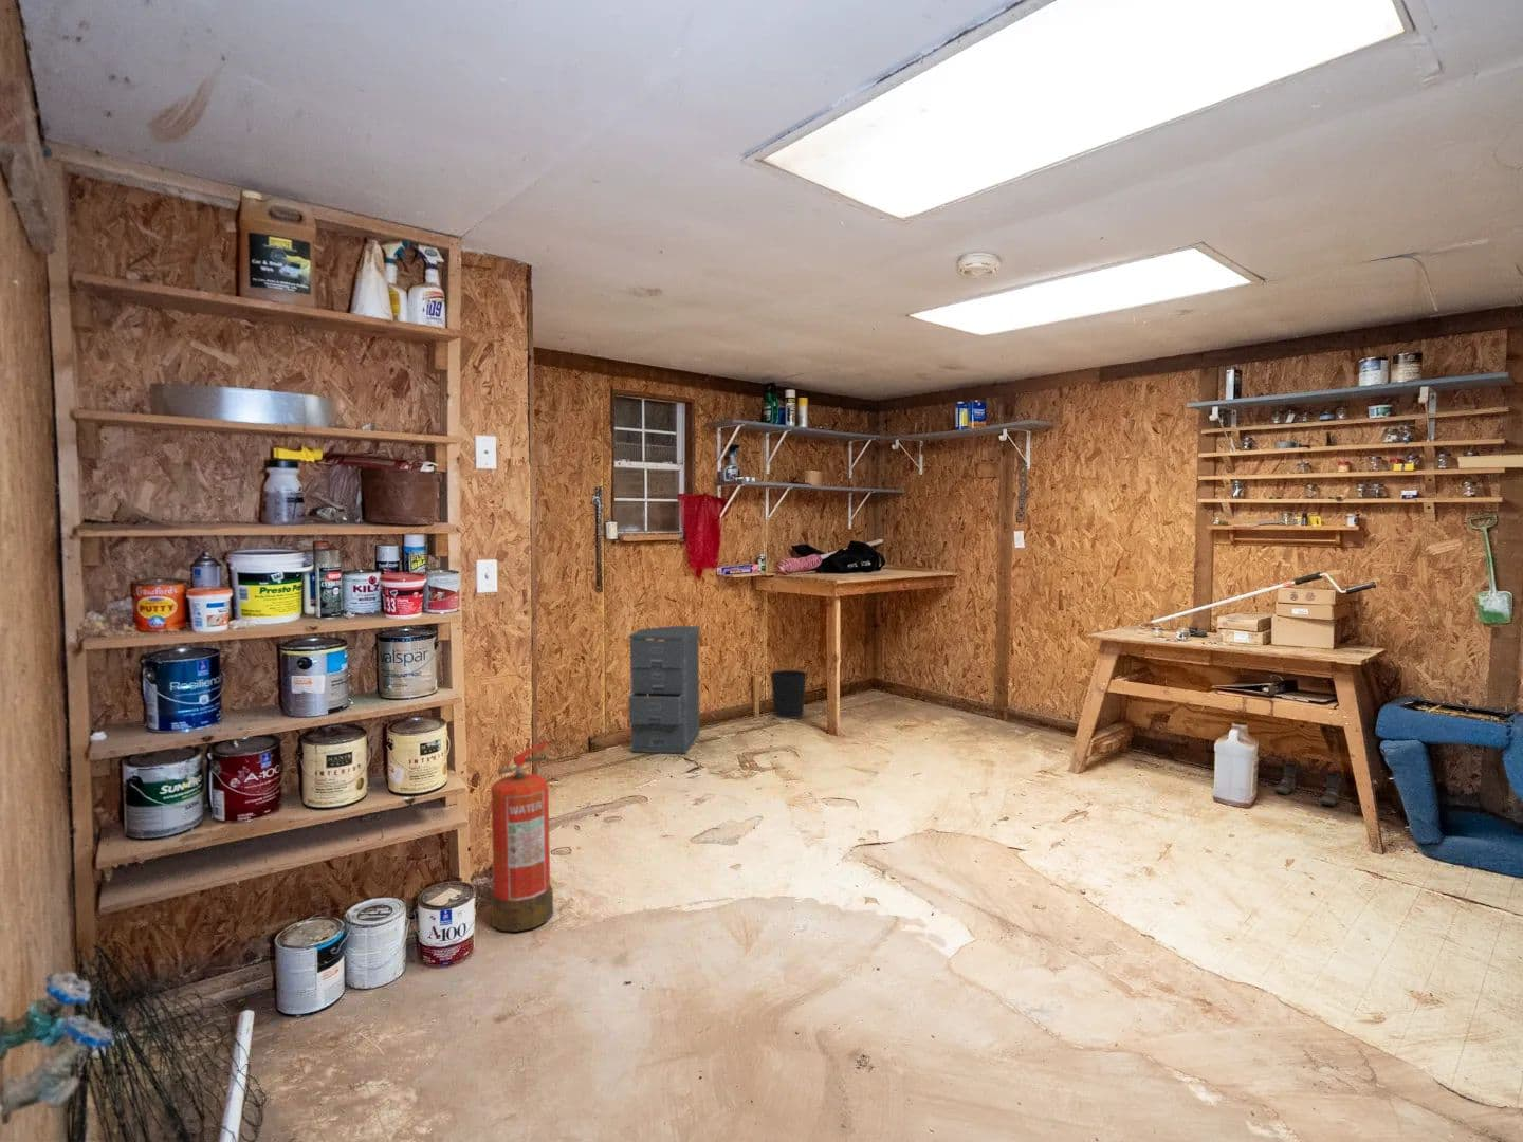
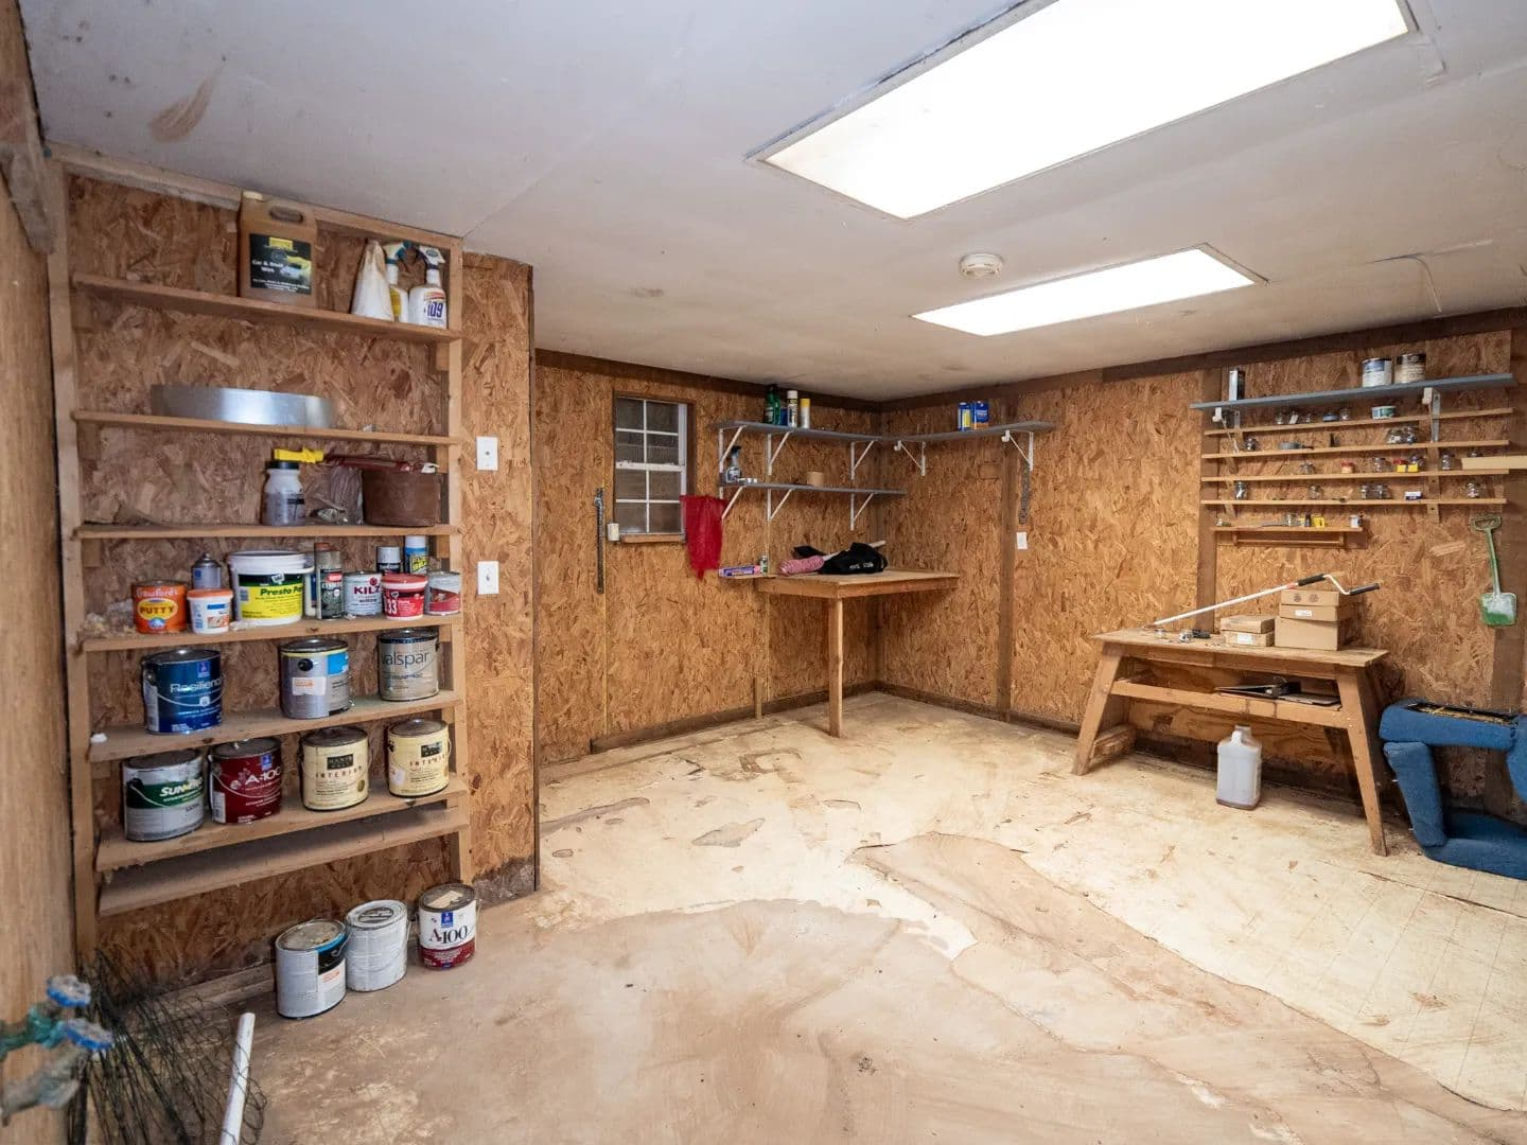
- filing cabinet [627,625,702,755]
- boots [1275,763,1342,807]
- fire extinguisher [489,741,554,932]
- wastebasket [769,669,808,720]
